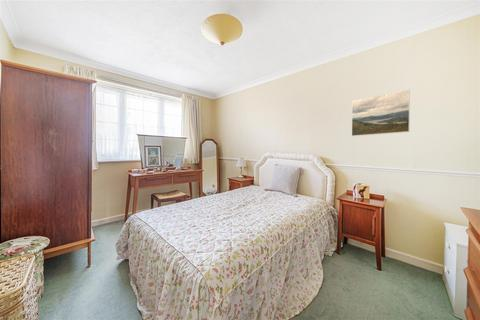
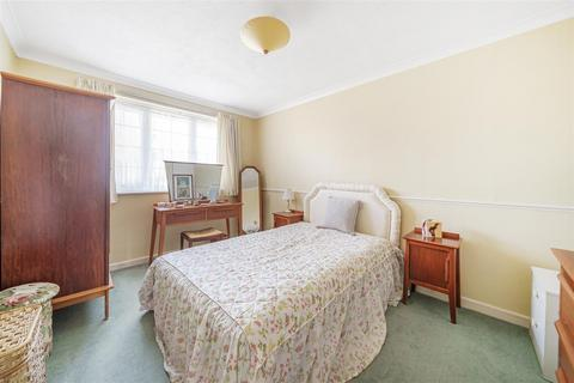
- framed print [351,89,411,137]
